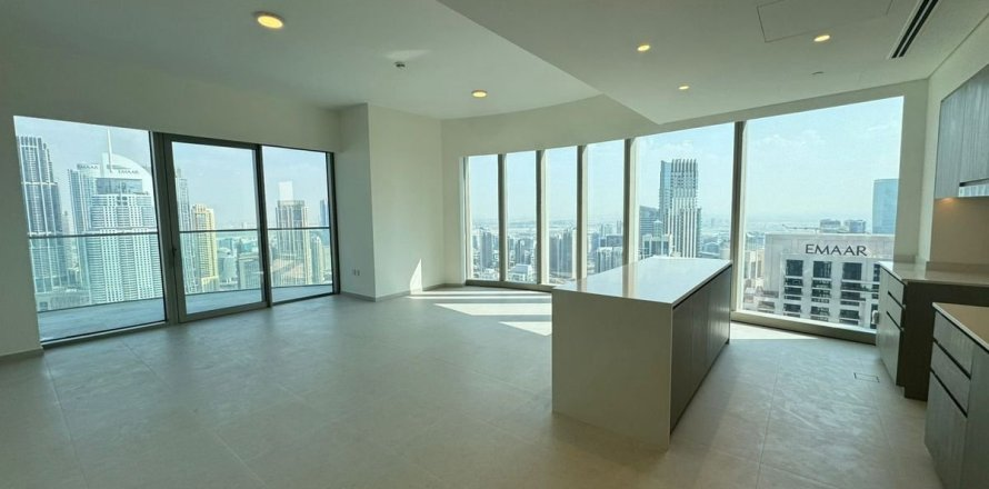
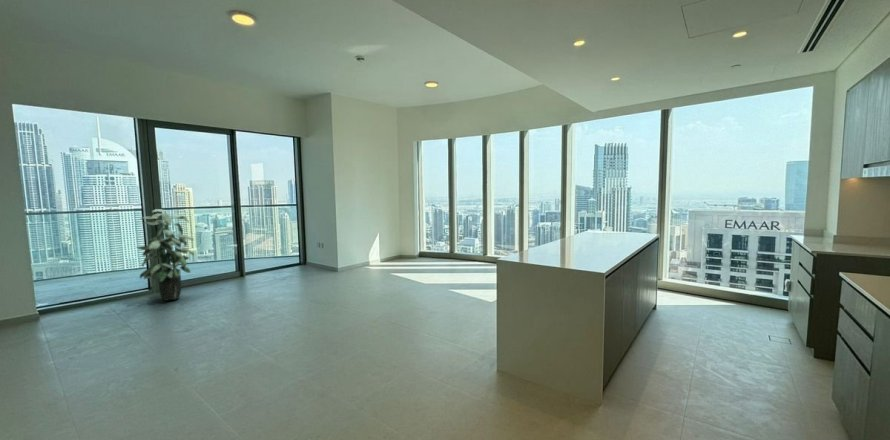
+ indoor plant [135,208,195,302]
